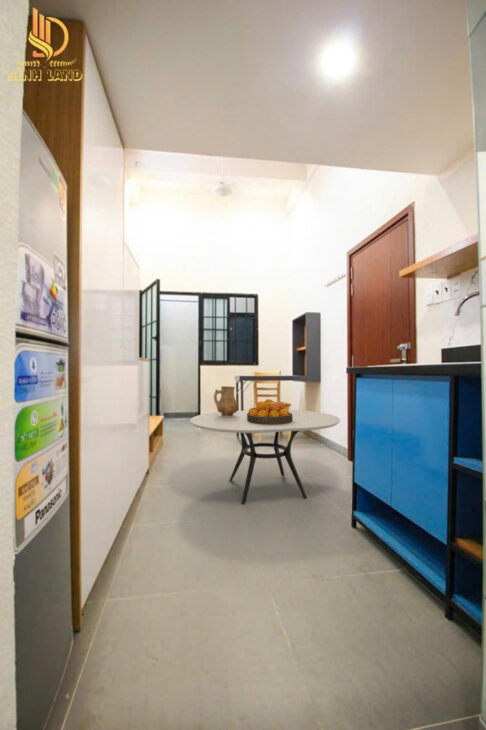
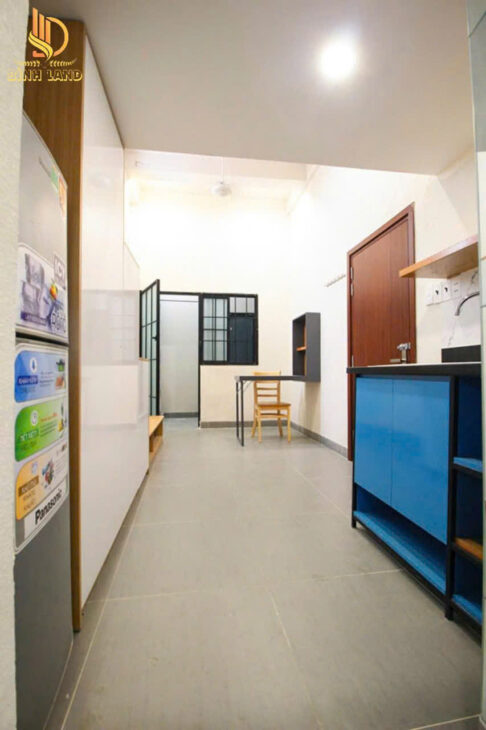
- fruit bowl [247,398,293,425]
- dining table [189,409,341,506]
- ceramic pitcher [213,385,239,417]
